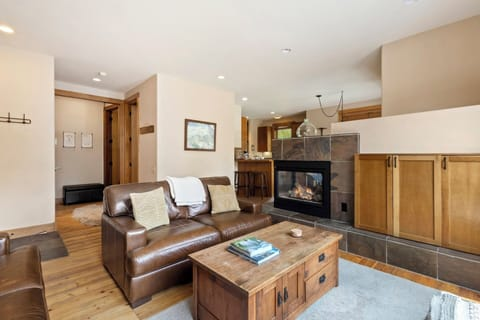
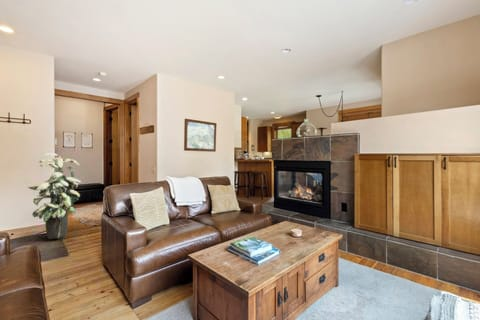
+ indoor plant [27,152,82,240]
